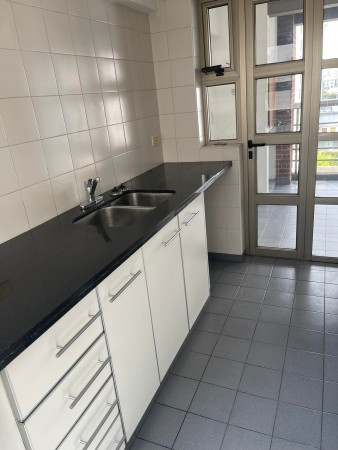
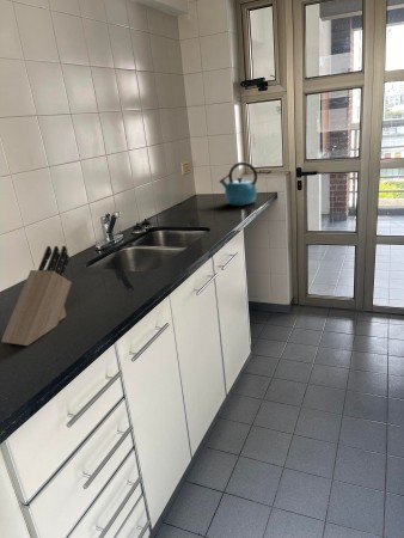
+ kettle [219,160,258,207]
+ knife block [0,245,73,347]
